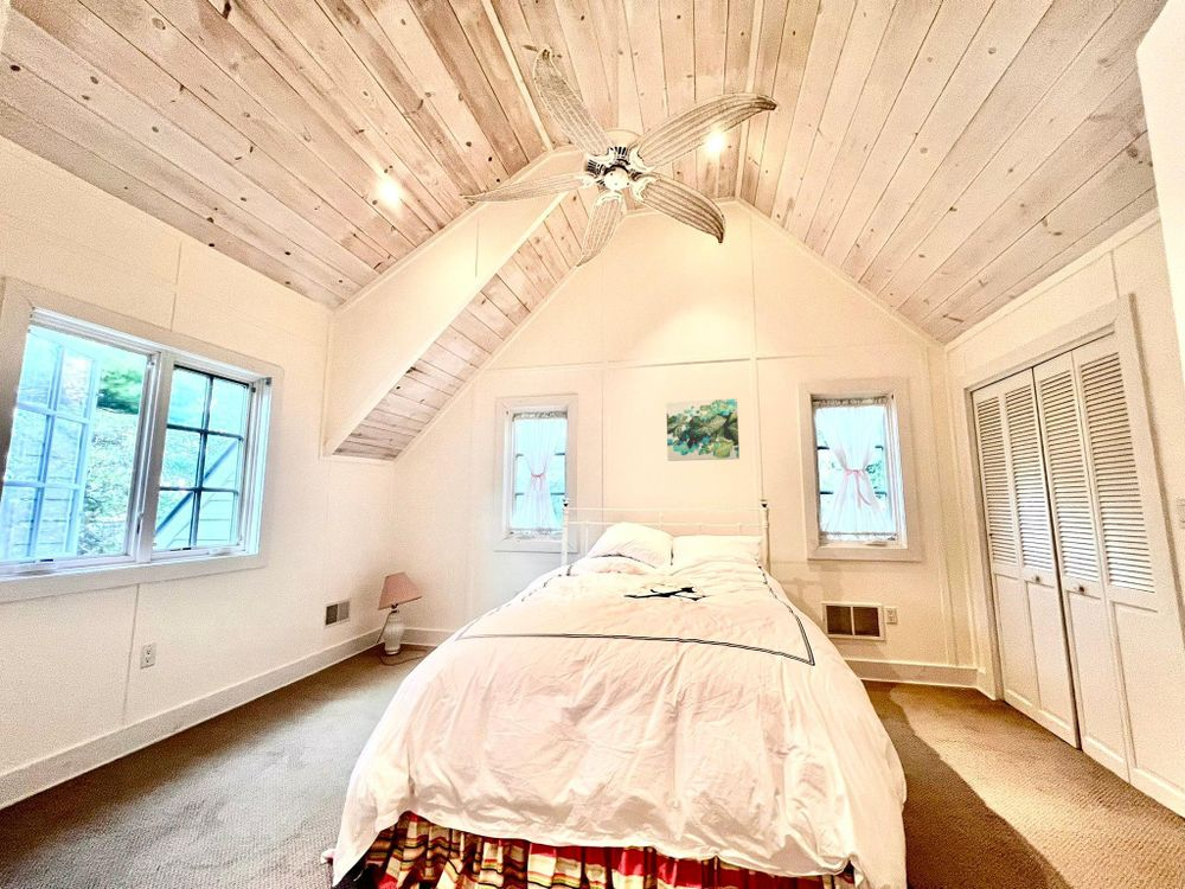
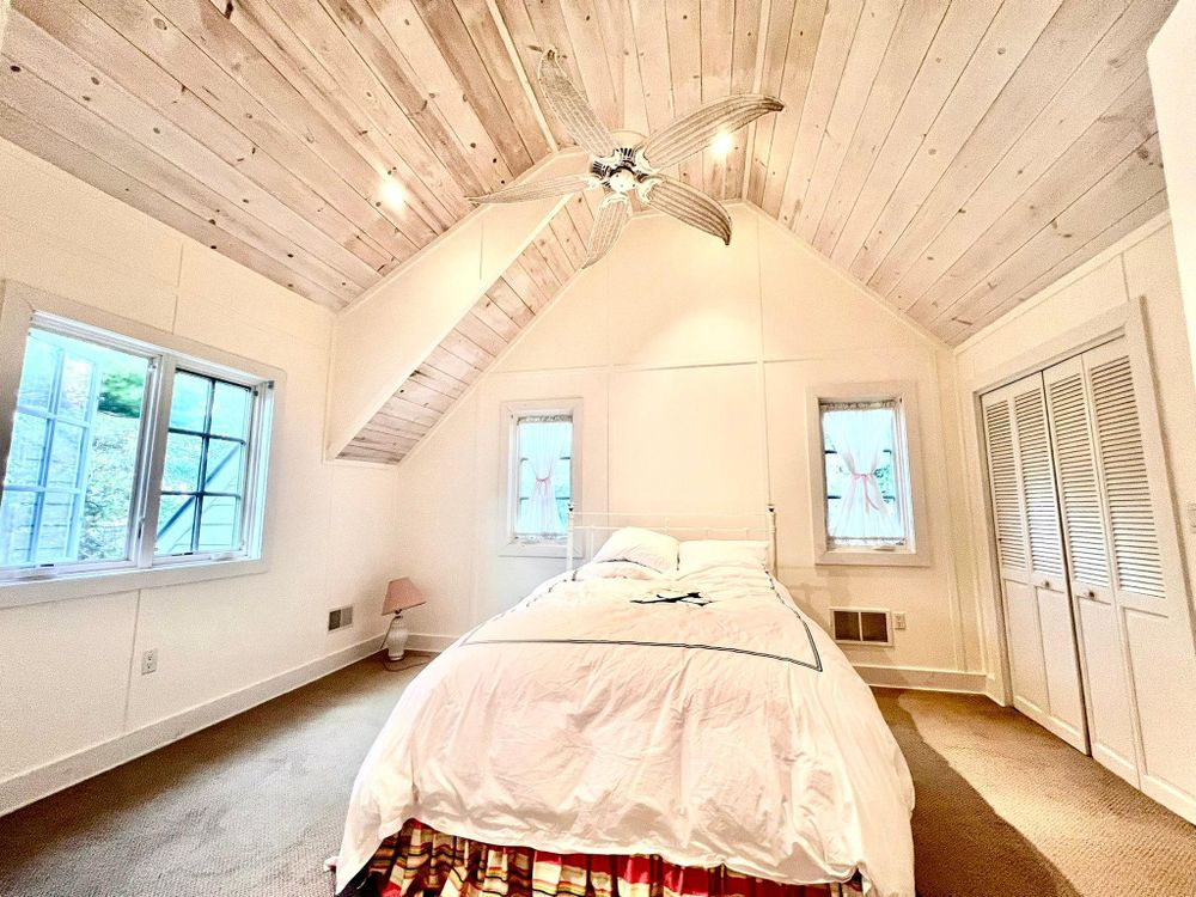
- wall art [665,398,741,462]
